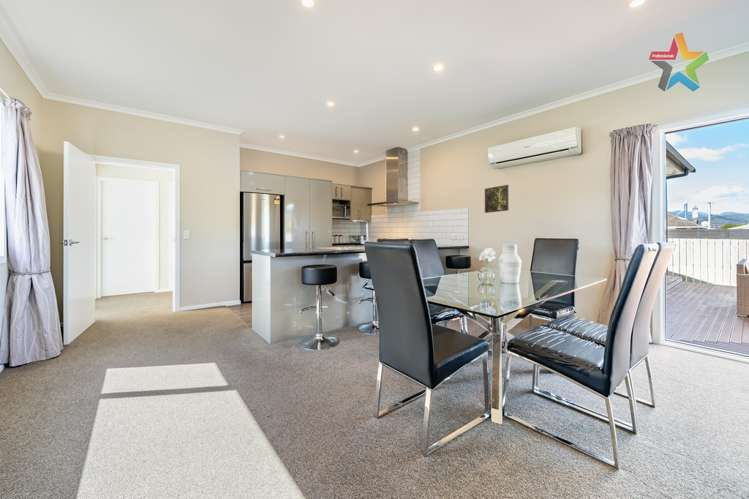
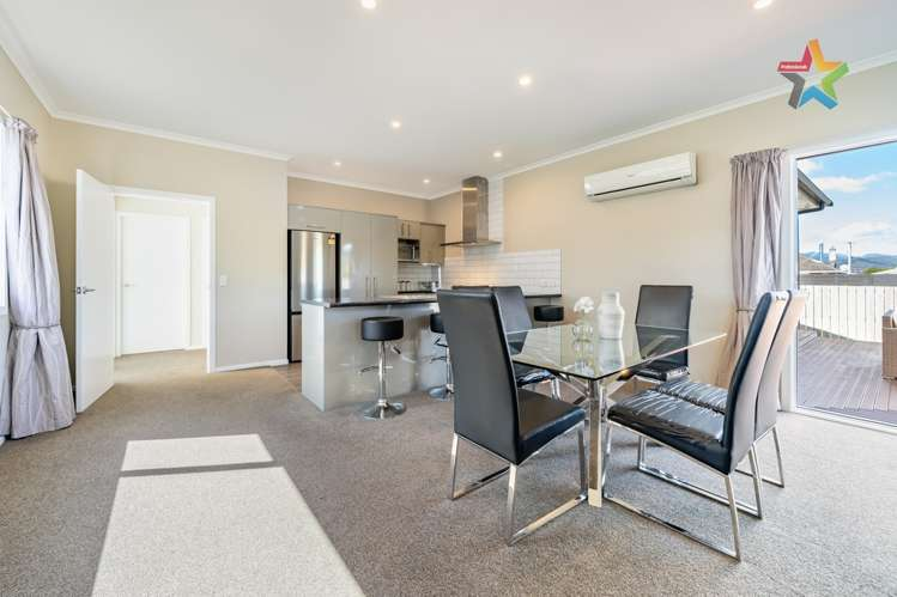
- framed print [484,184,509,214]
